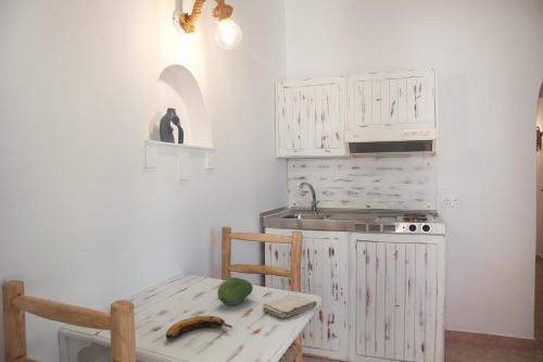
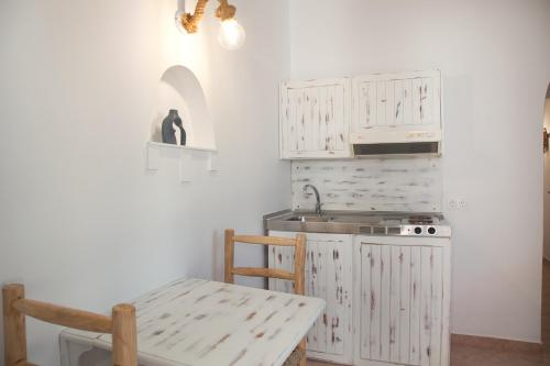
- banana [165,315,233,340]
- fruit [216,276,254,307]
- washcloth [262,294,318,319]
